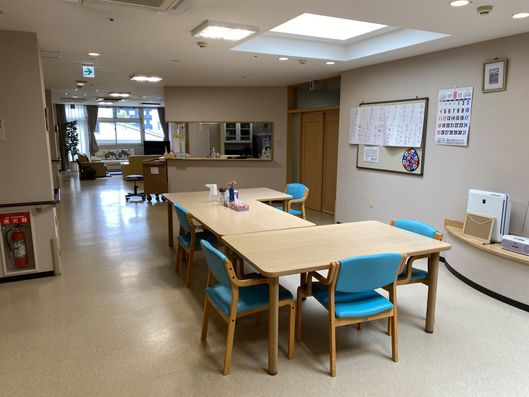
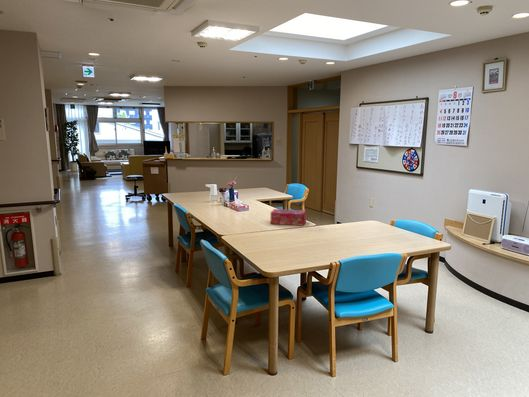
+ tissue box [270,208,307,227]
